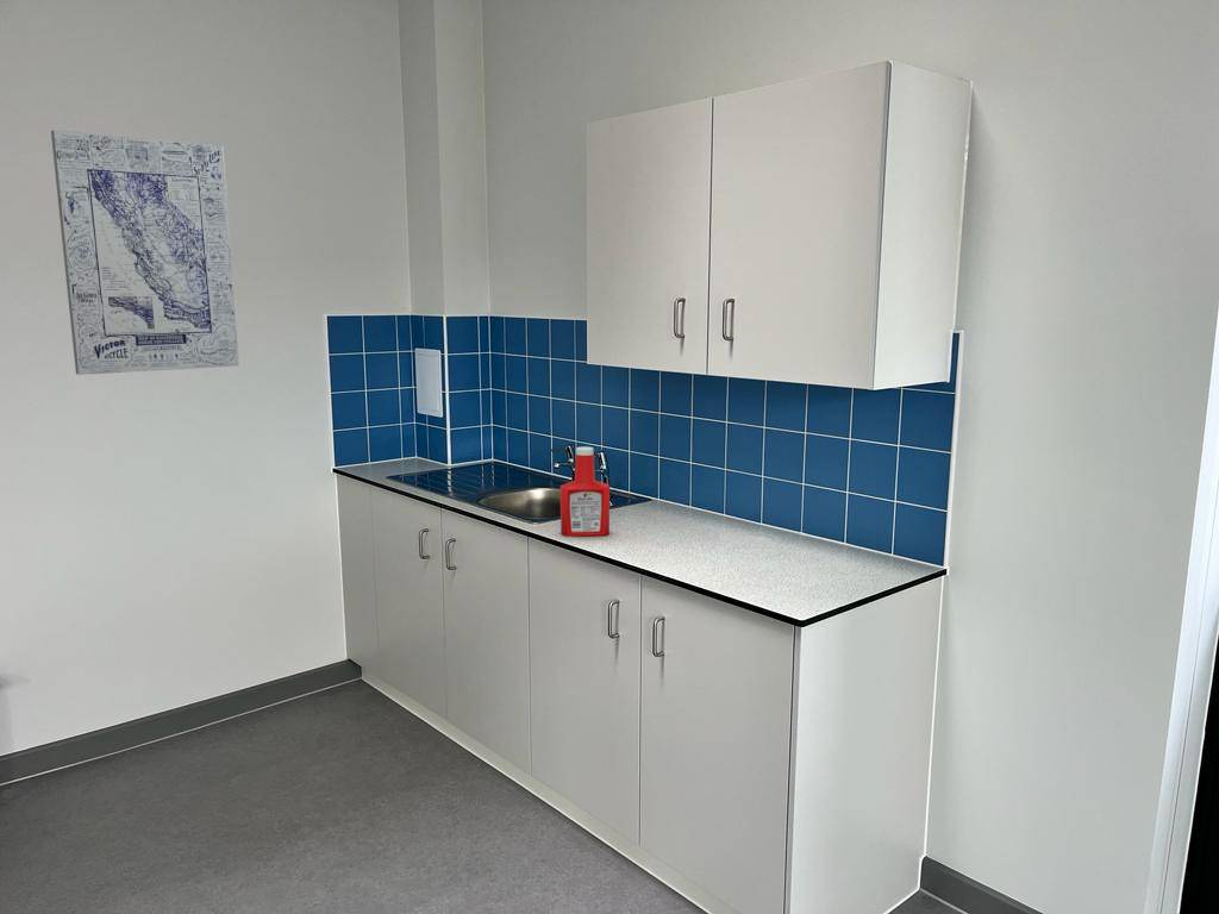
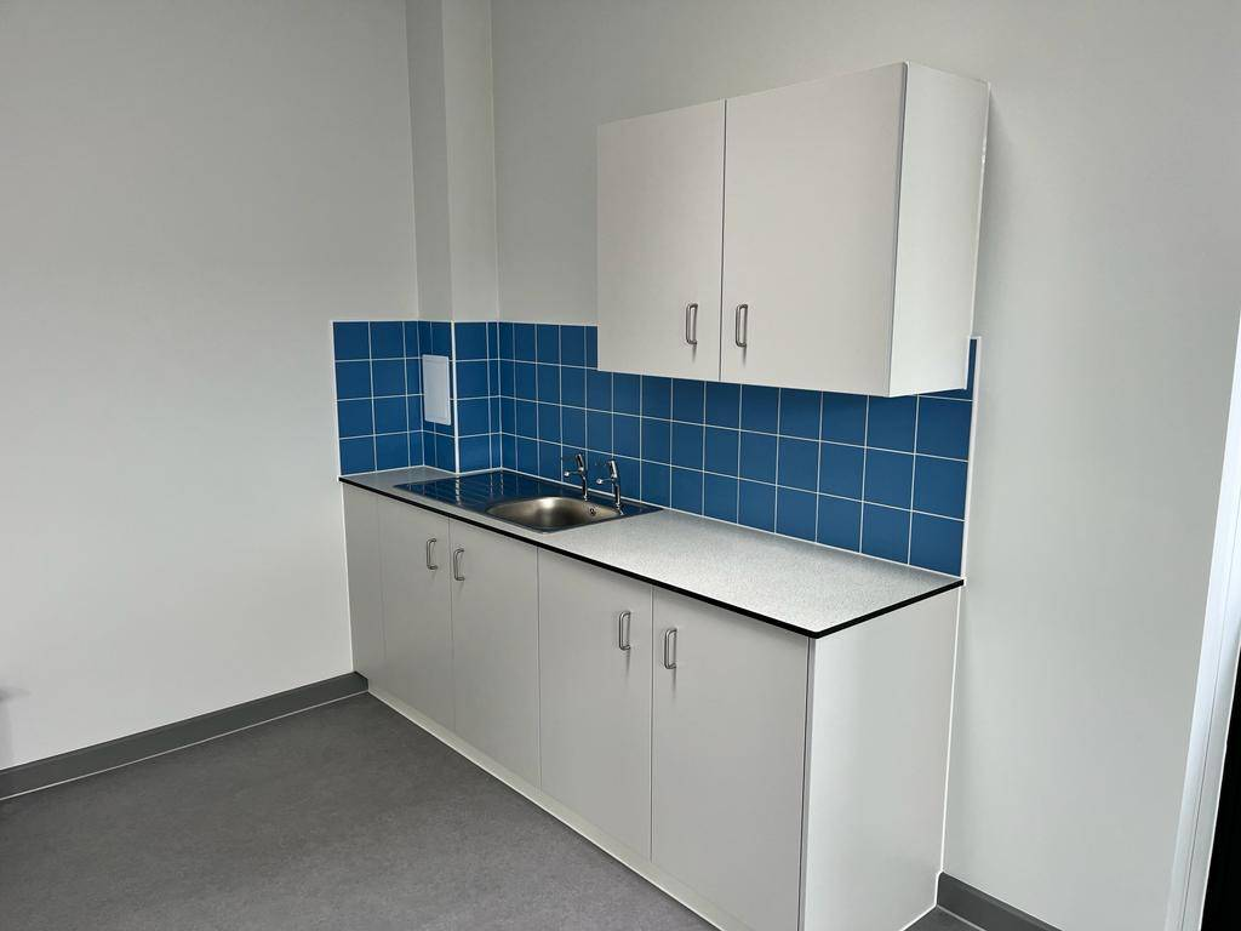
- soap bottle [560,445,611,538]
- wall art [50,129,240,376]
